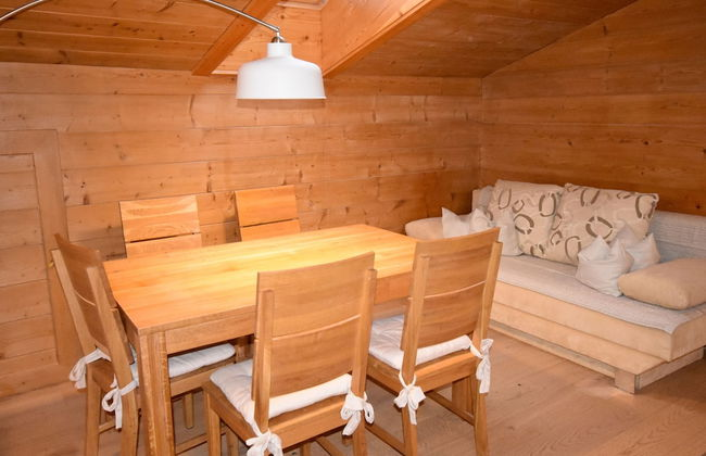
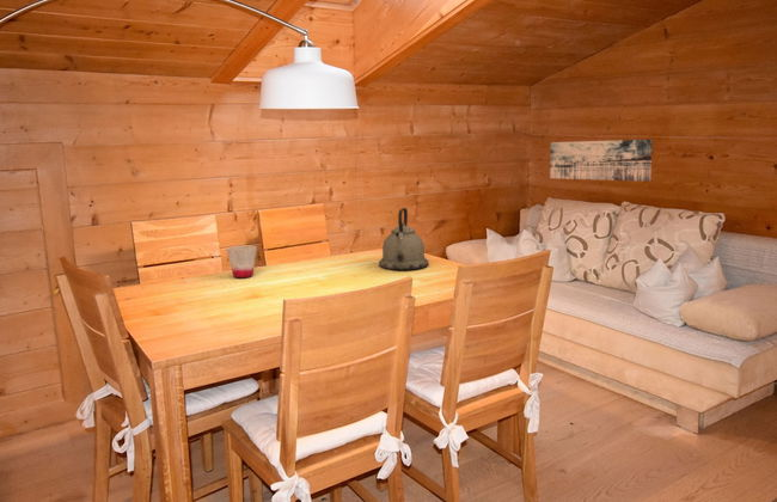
+ kettle [378,207,429,271]
+ cup [225,245,258,278]
+ wall art [549,139,654,183]
